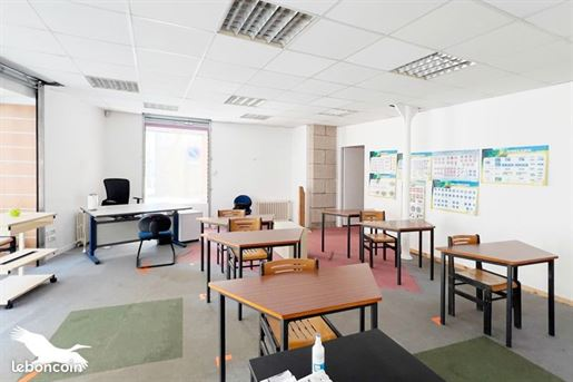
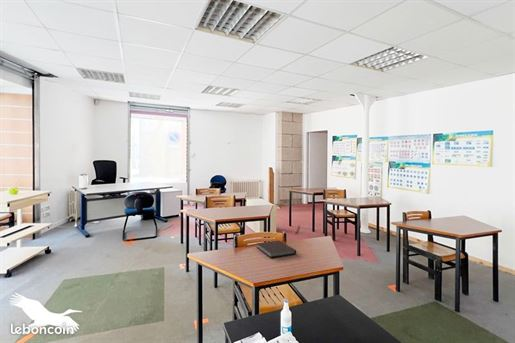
+ notebook [256,240,297,259]
